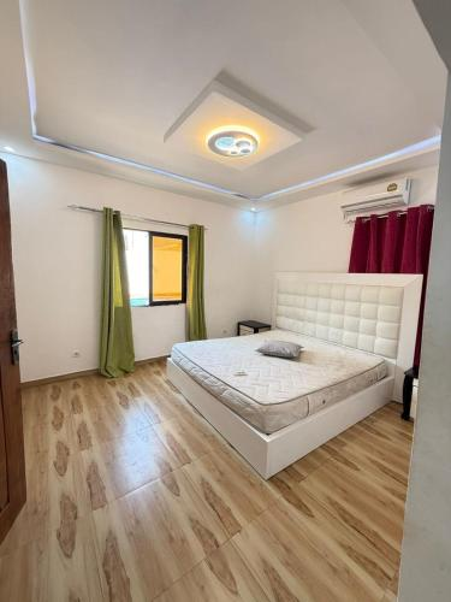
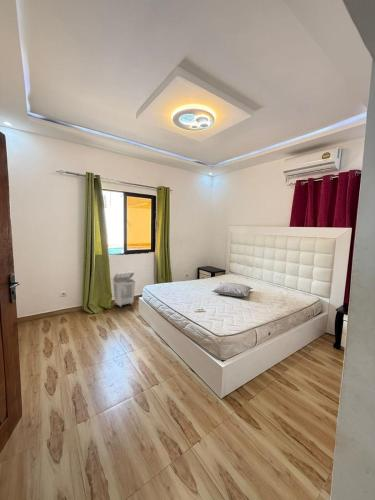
+ laundry basket [112,271,137,308]
